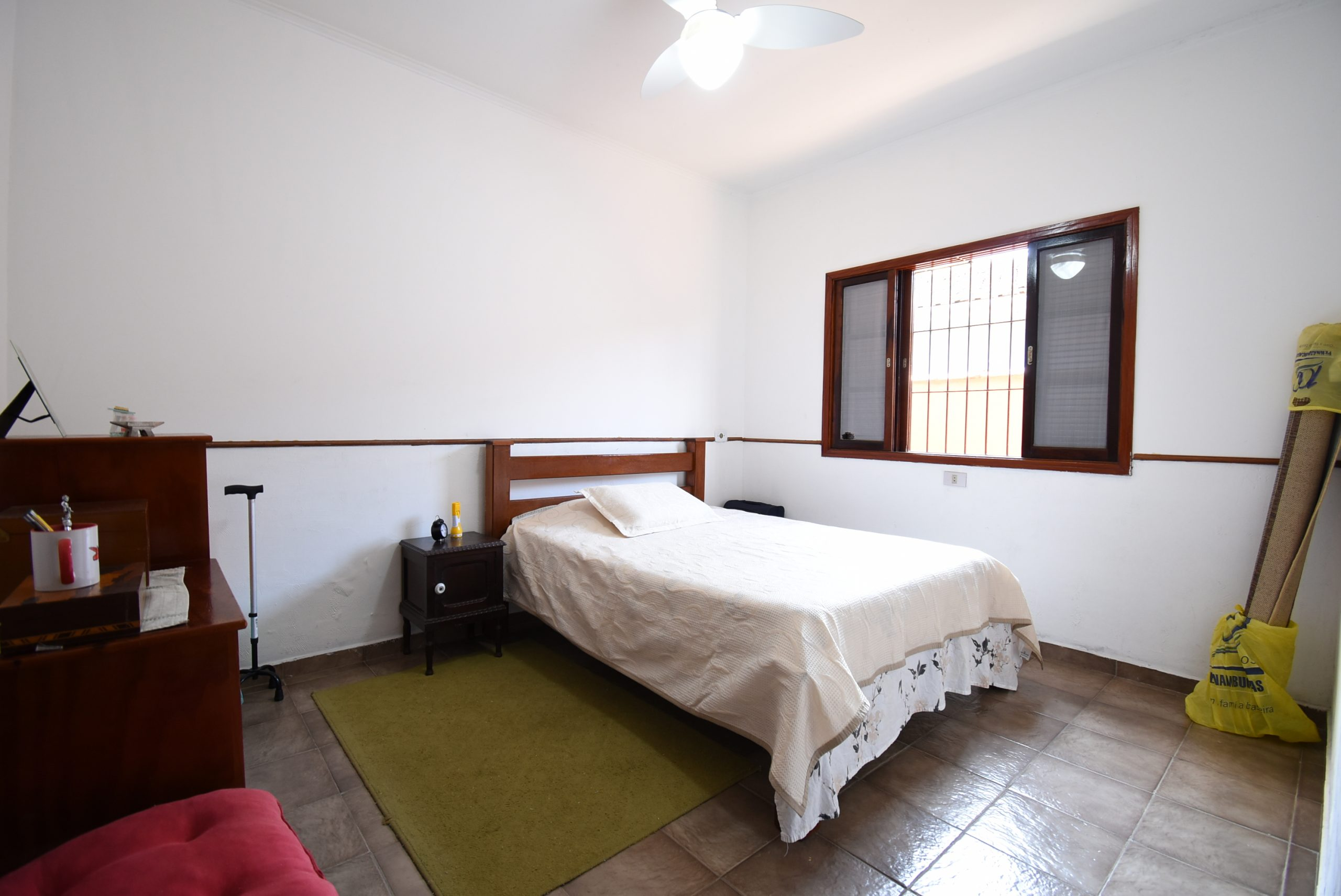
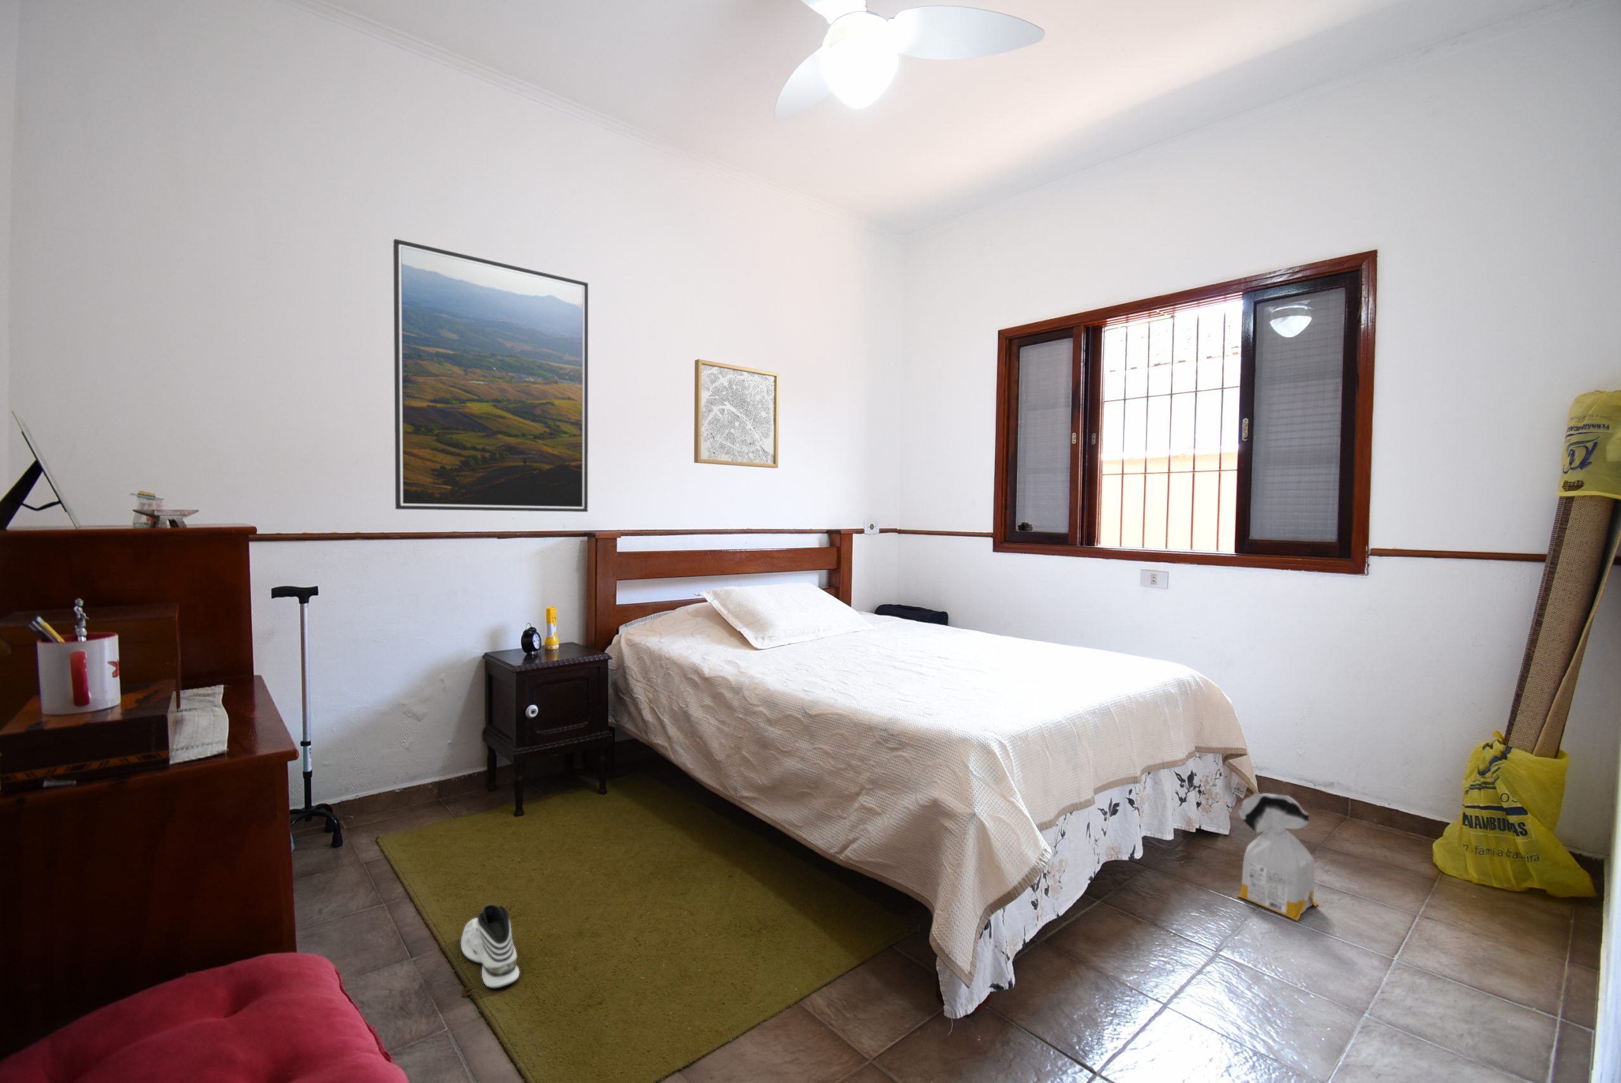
+ sneaker [461,903,520,989]
+ bag [1237,793,1319,921]
+ wall art [694,359,780,469]
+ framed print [393,238,589,512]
